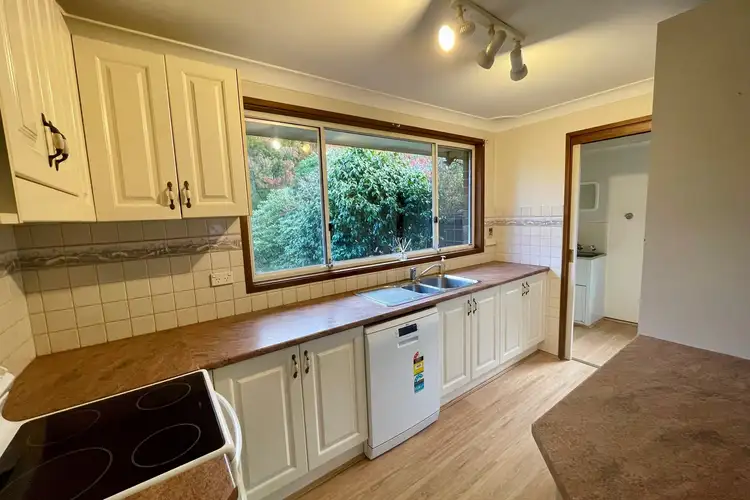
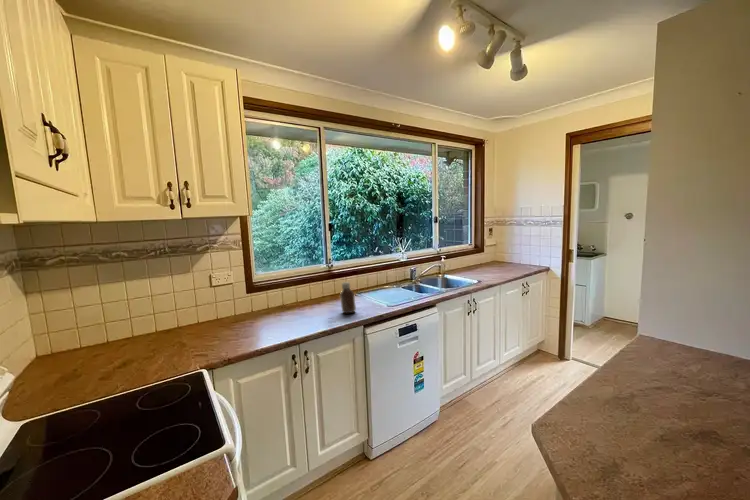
+ bottle [339,281,357,314]
